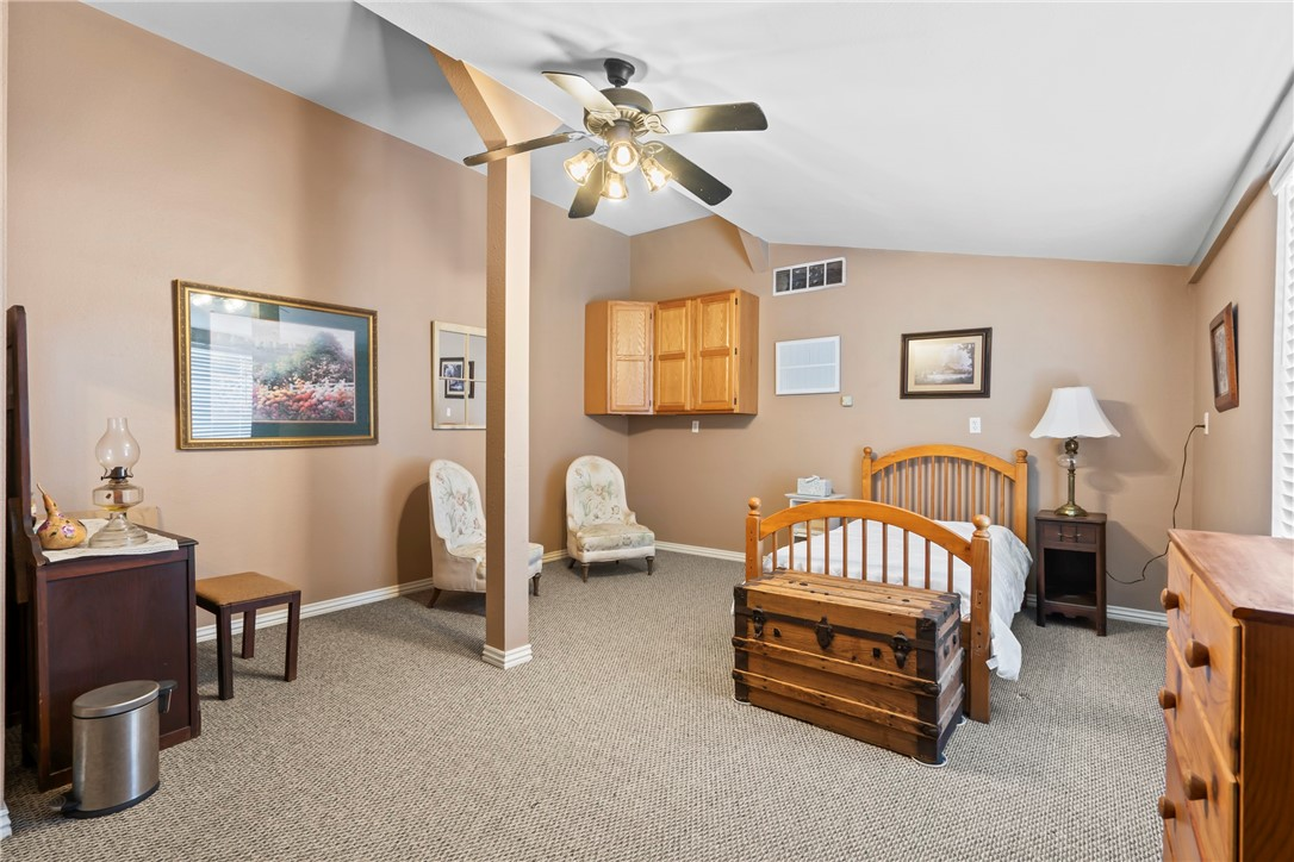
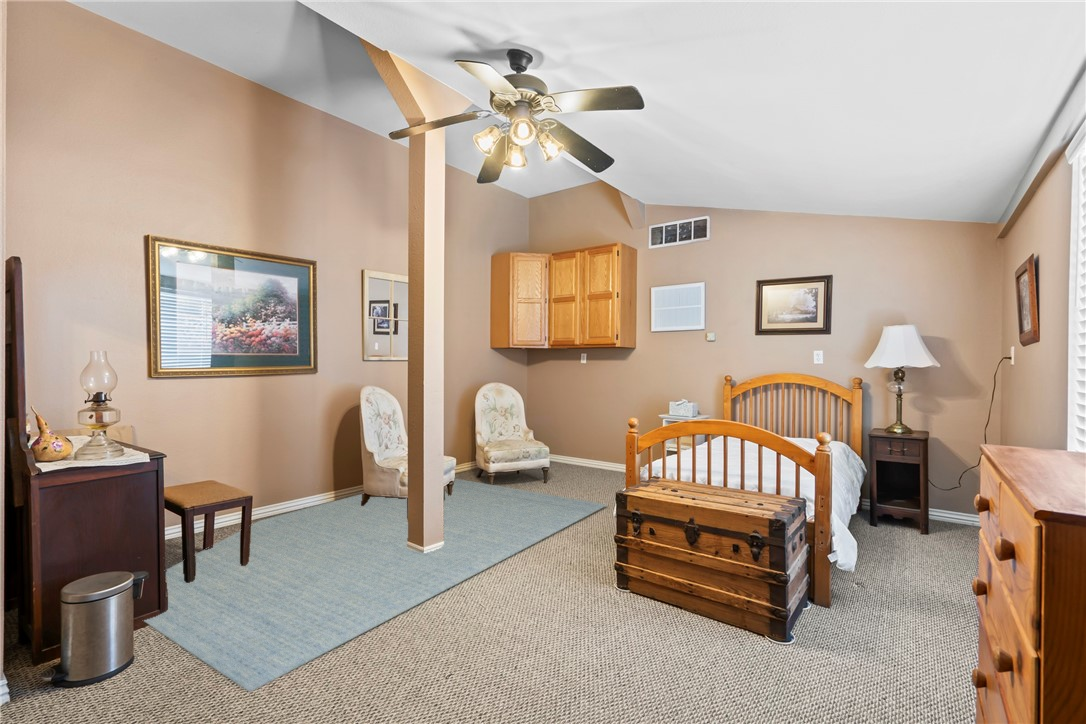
+ rug [143,478,608,693]
